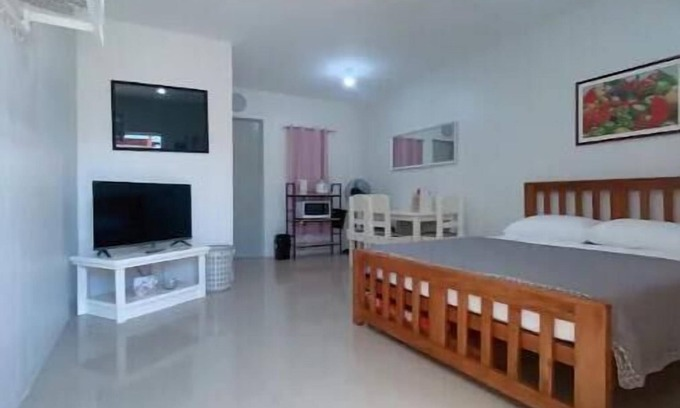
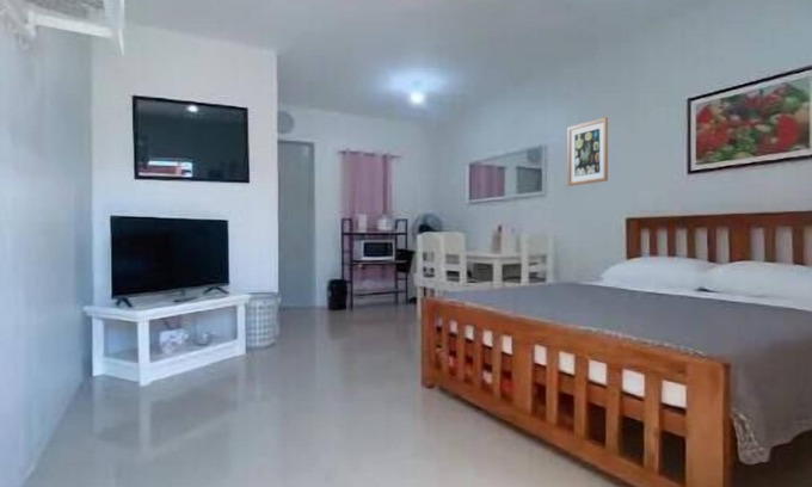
+ wall art [566,116,609,187]
